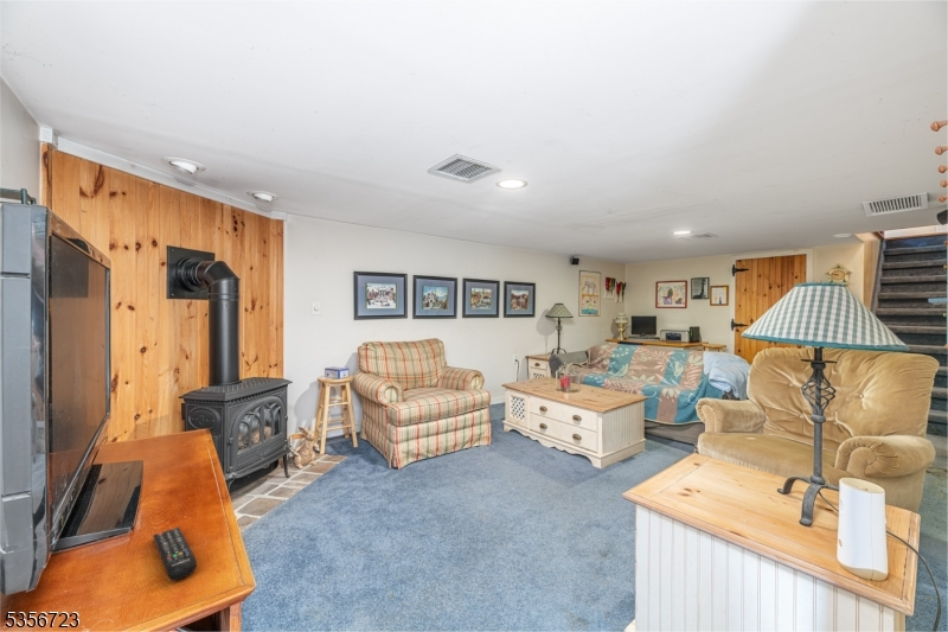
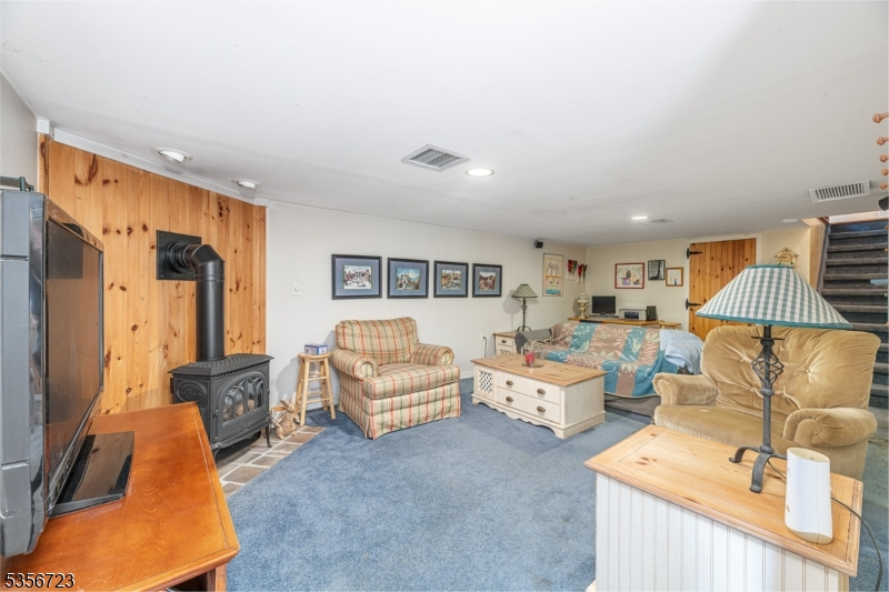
- remote control [152,526,198,581]
